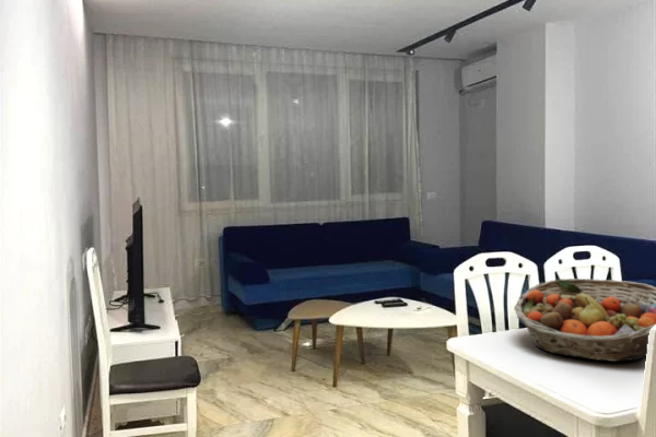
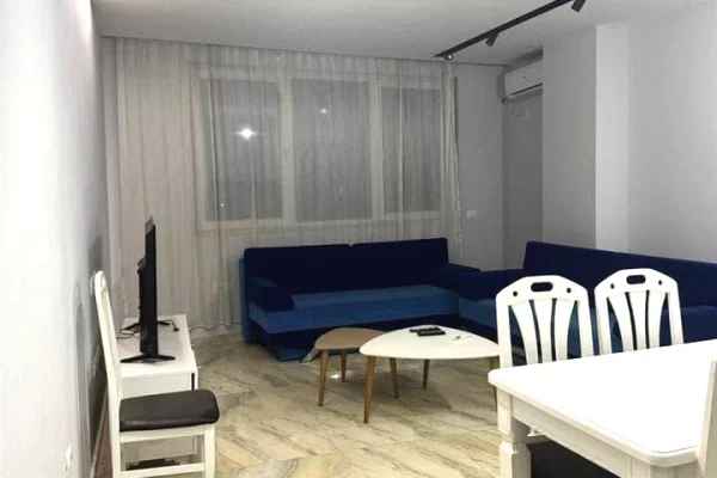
- fruit basket [513,277,656,363]
